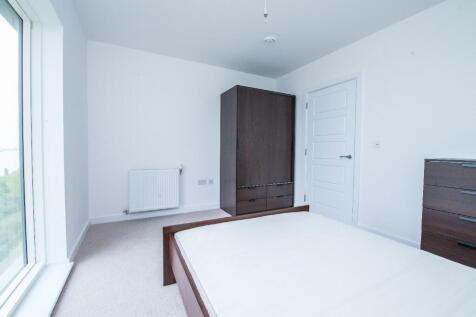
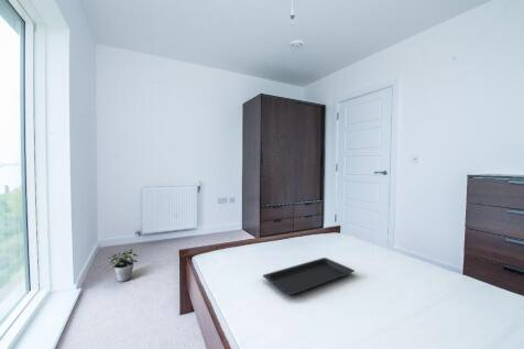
+ serving tray [262,257,356,296]
+ potted plant [107,248,139,283]
